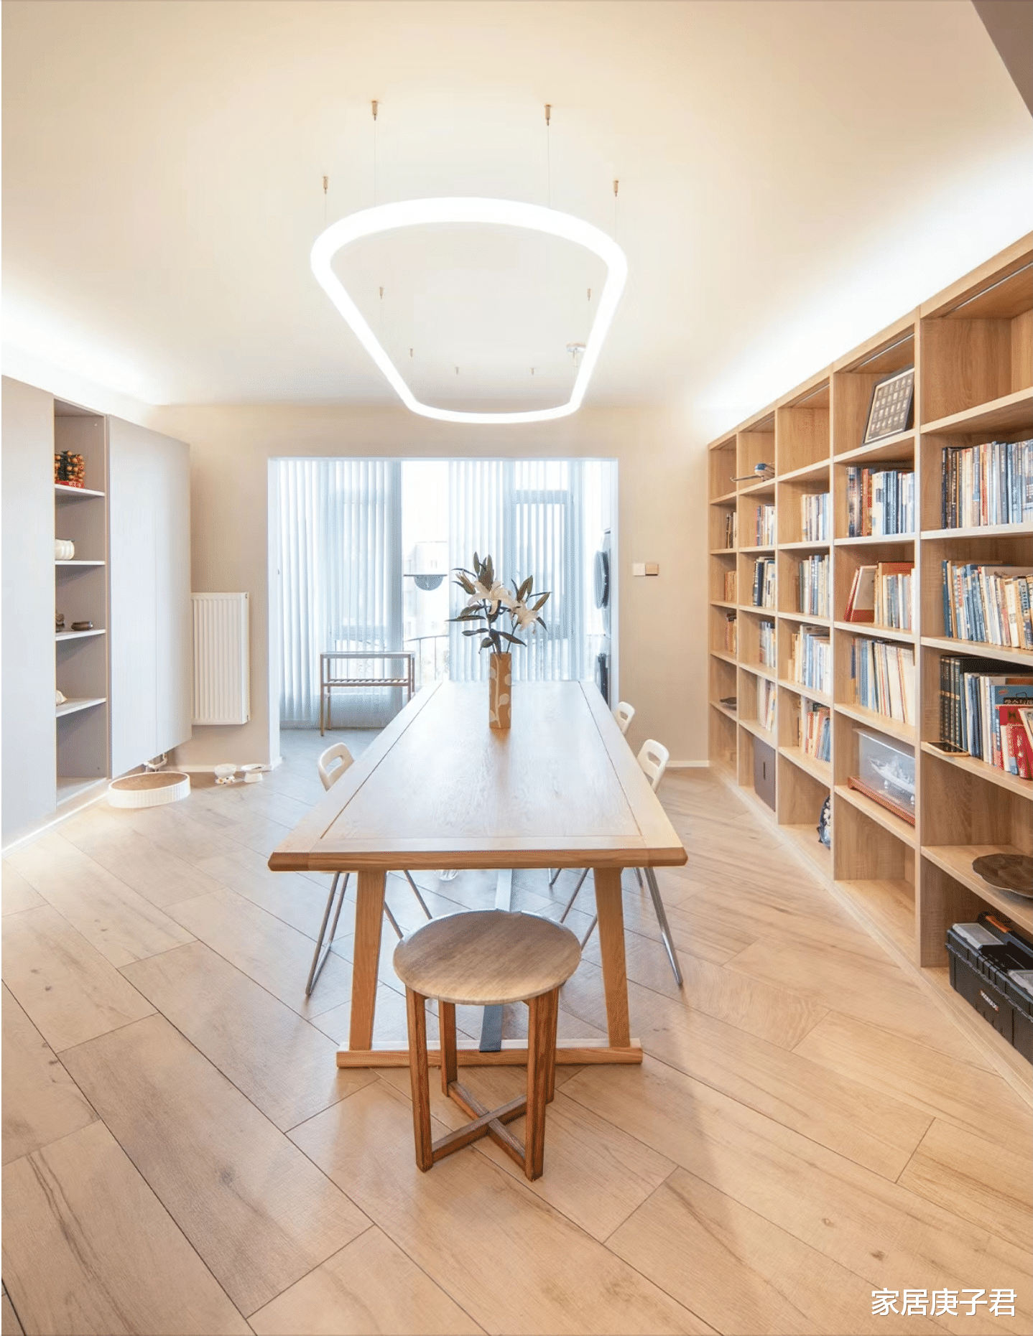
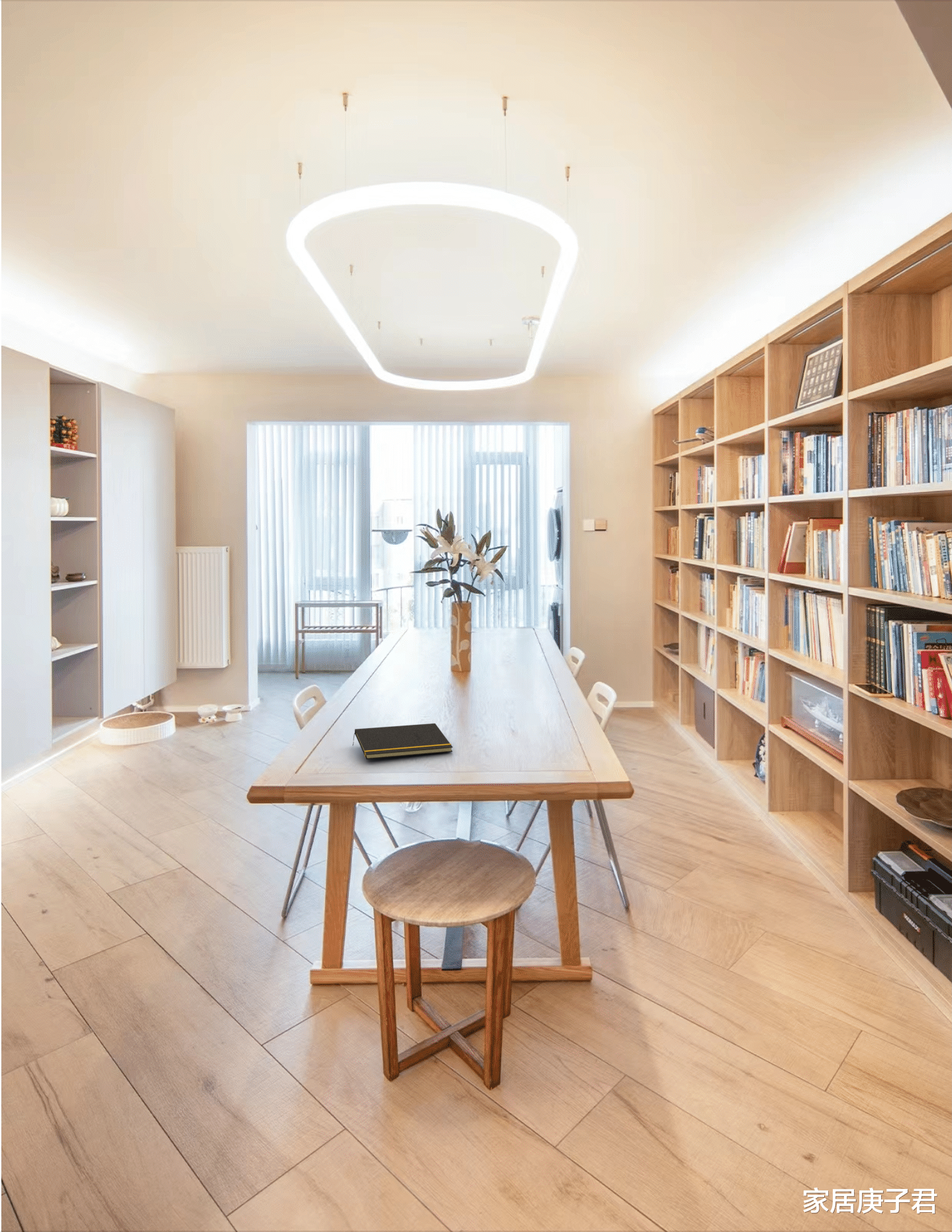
+ notepad [352,723,453,760]
